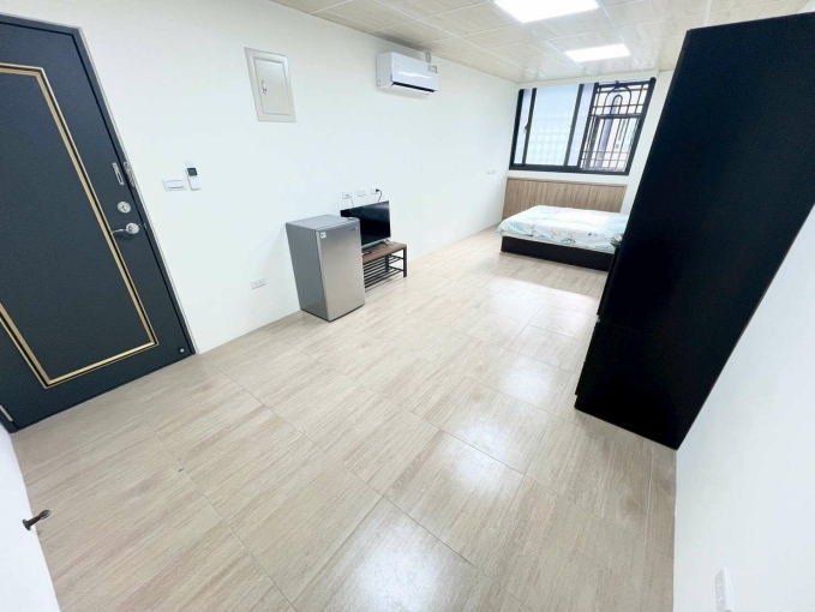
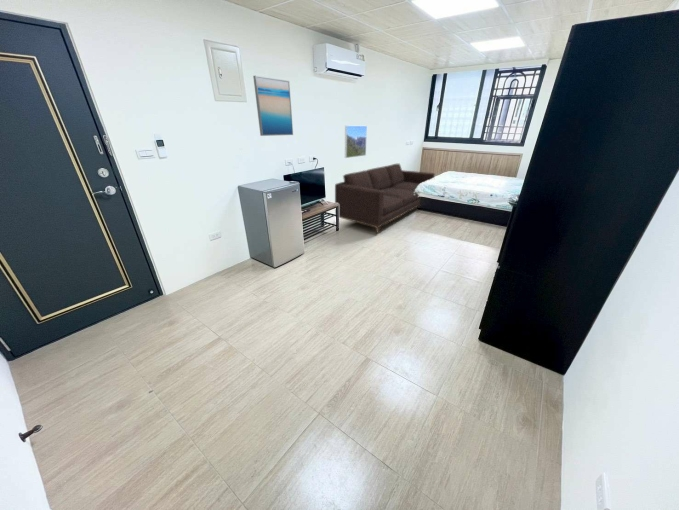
+ wall art [252,74,294,137]
+ sofa [334,163,436,234]
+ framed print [344,125,368,159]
